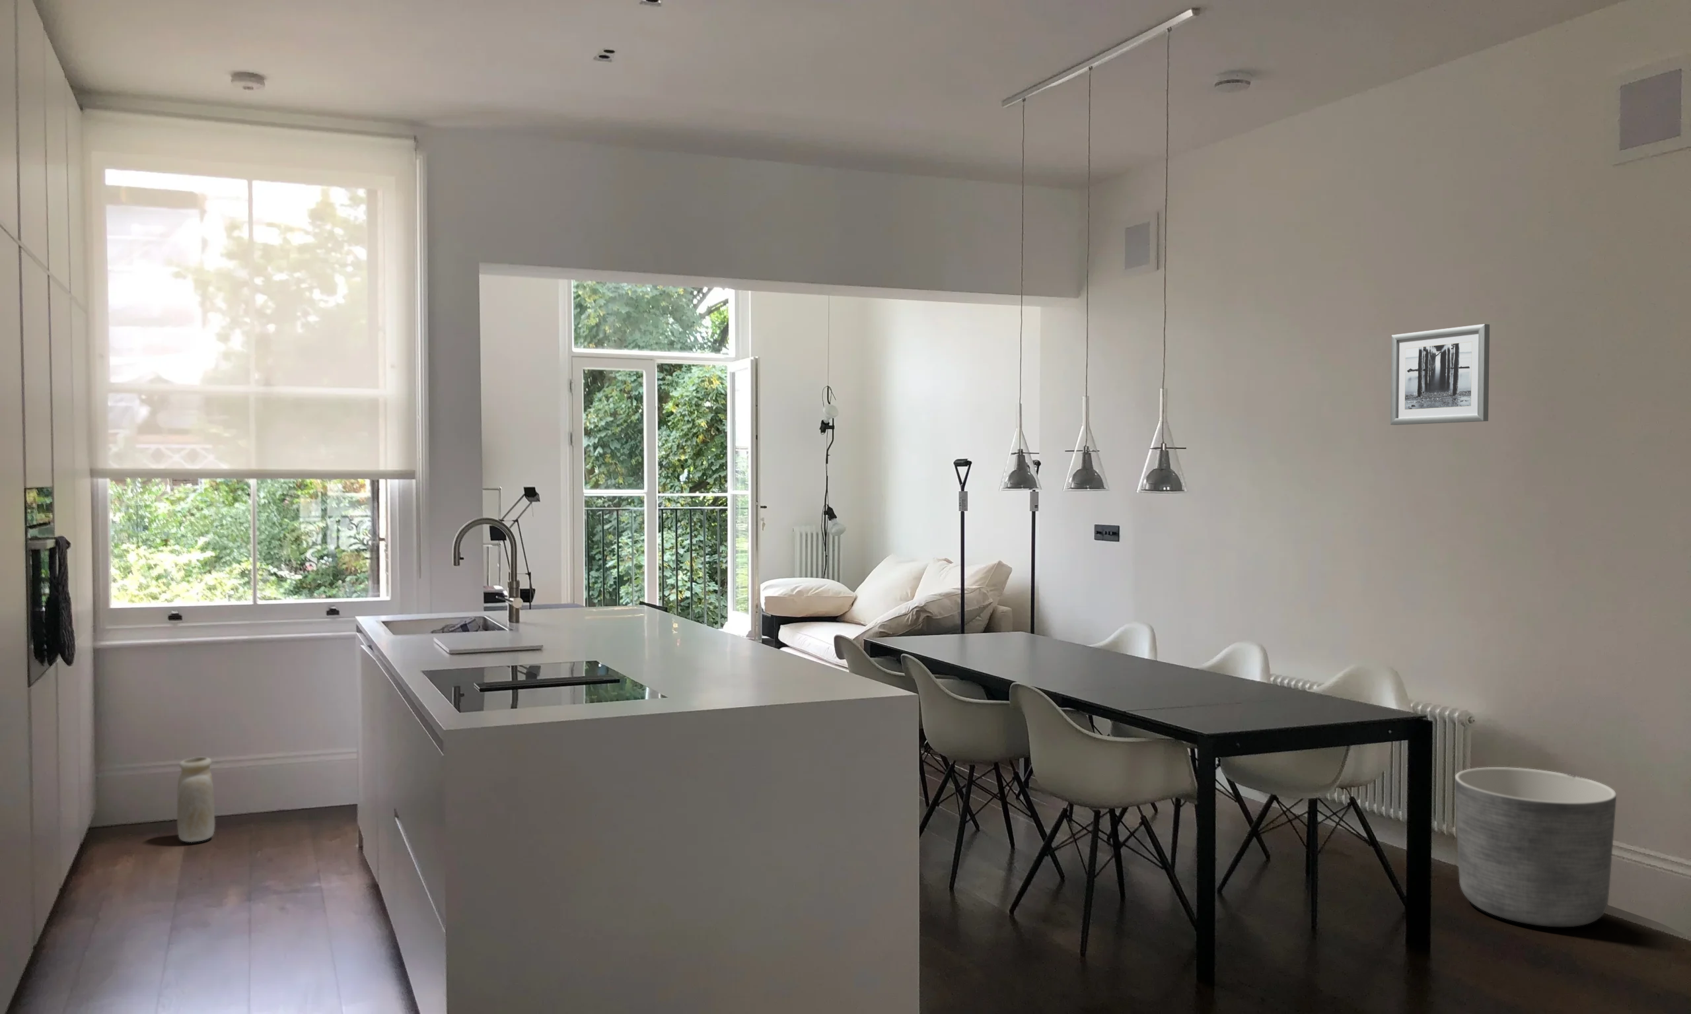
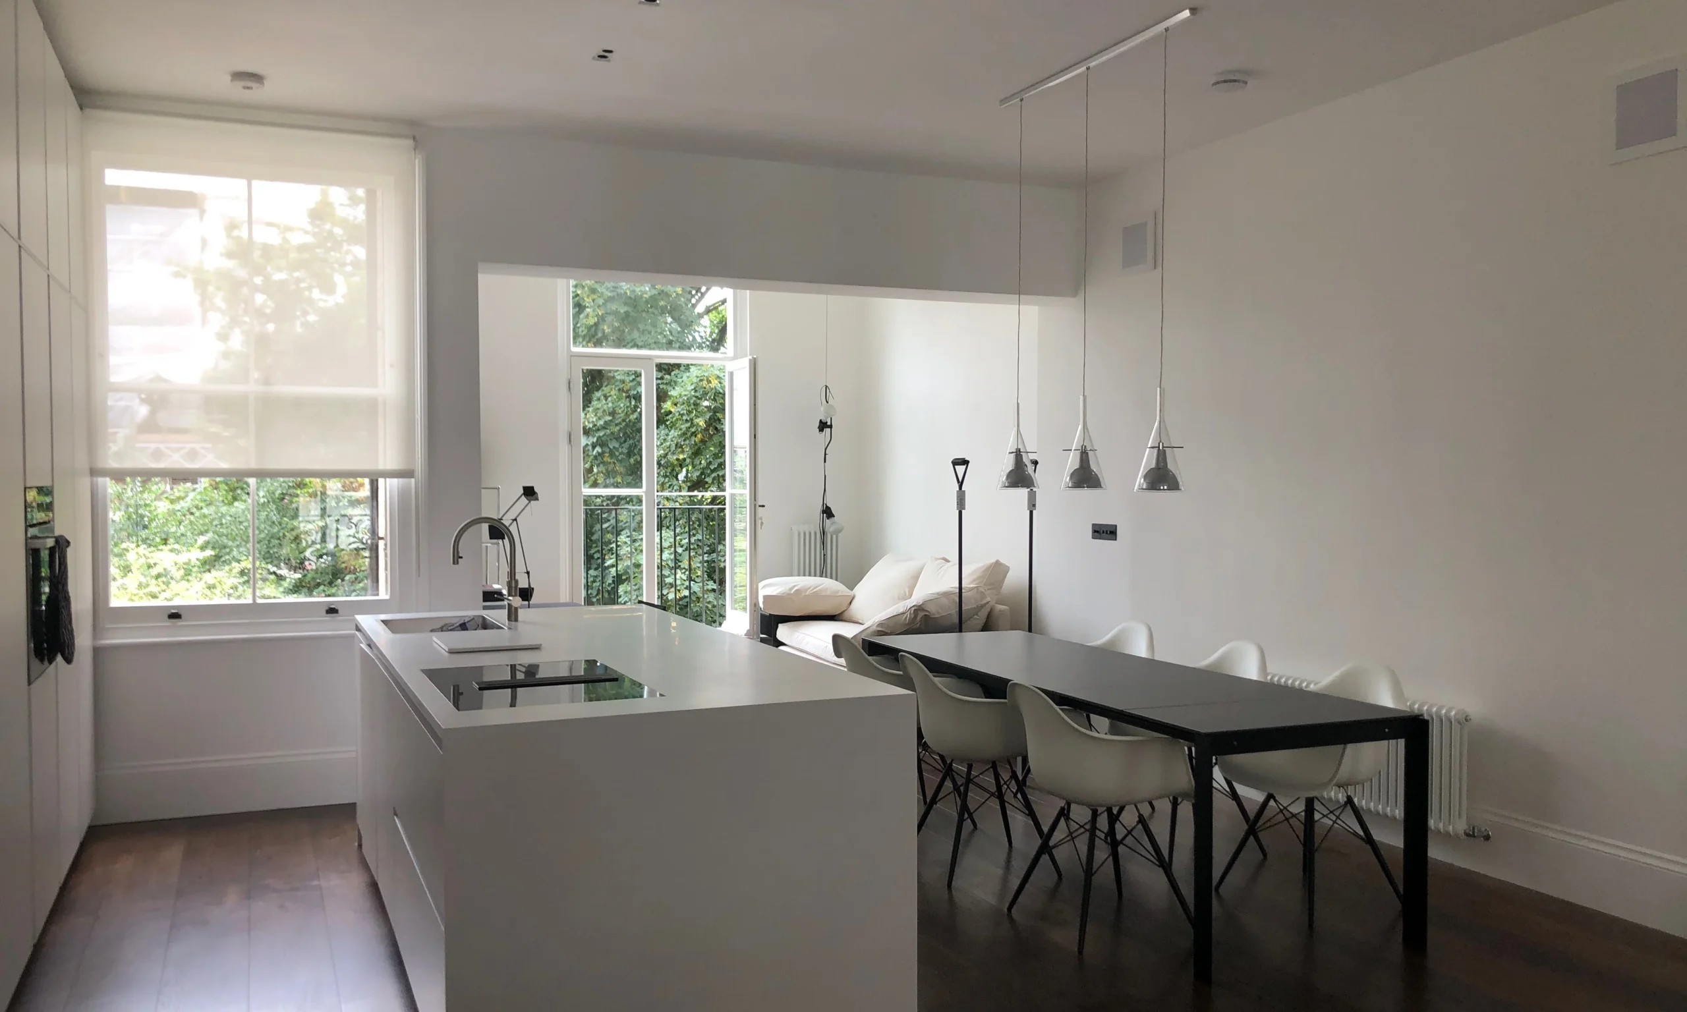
- wall art [1390,324,1490,426]
- planter [1454,767,1617,927]
- vase [176,757,215,843]
